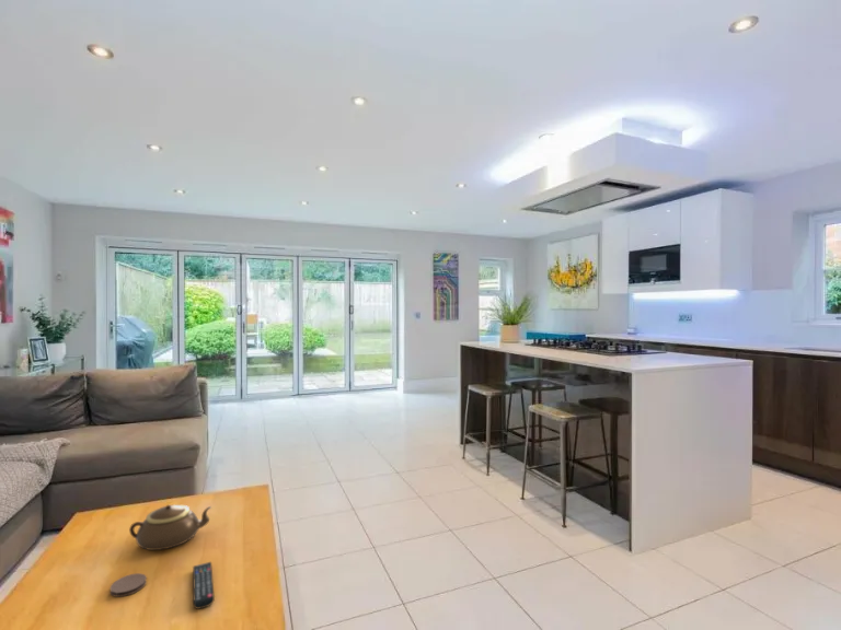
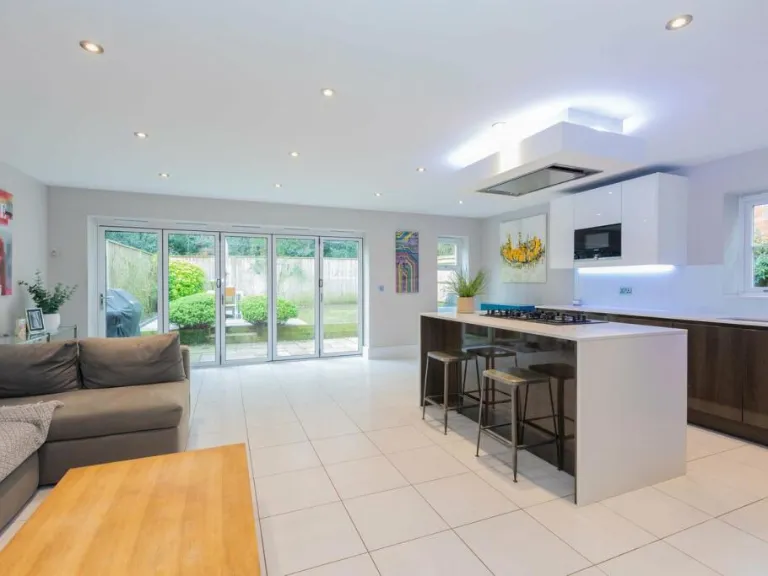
- coaster [110,572,148,598]
- teapot [128,504,212,551]
- remote control [192,561,216,610]
